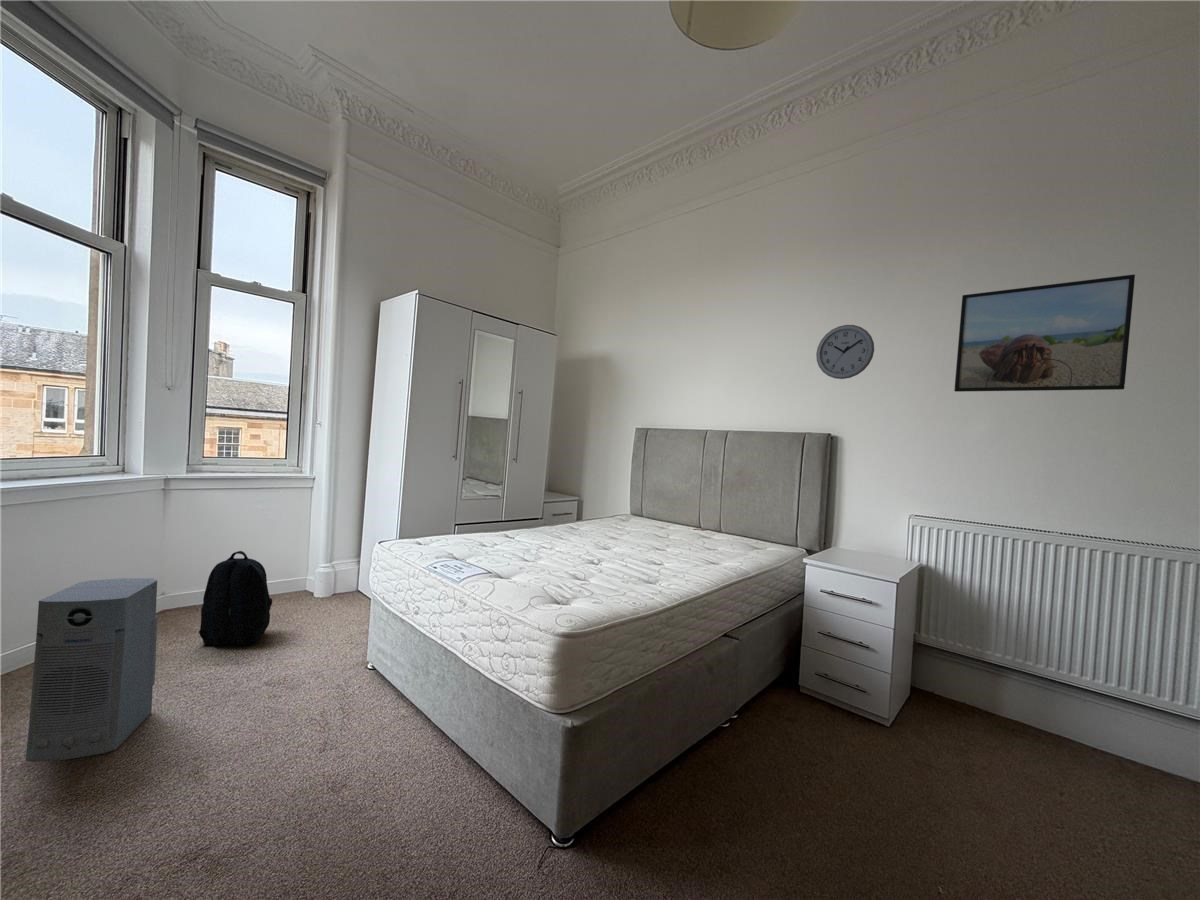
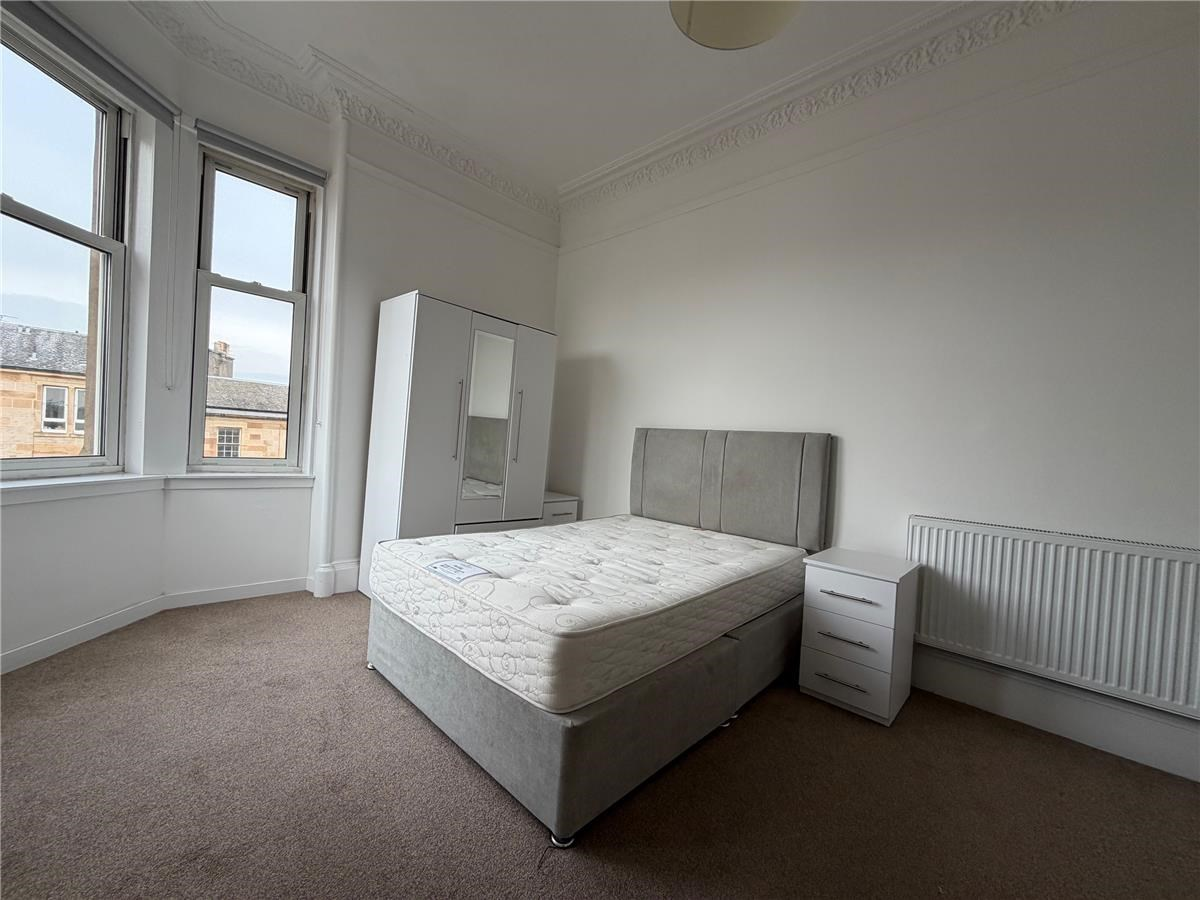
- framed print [953,273,1136,393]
- backpack [197,550,273,646]
- air purifier [25,577,159,763]
- wall clock [815,324,875,380]
